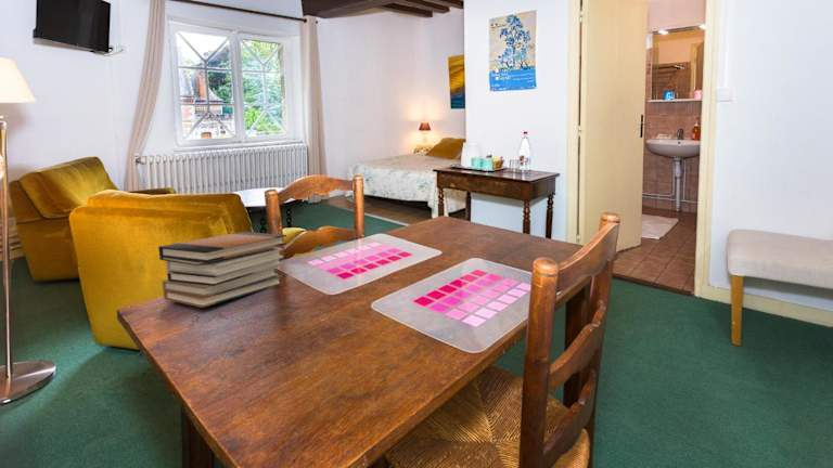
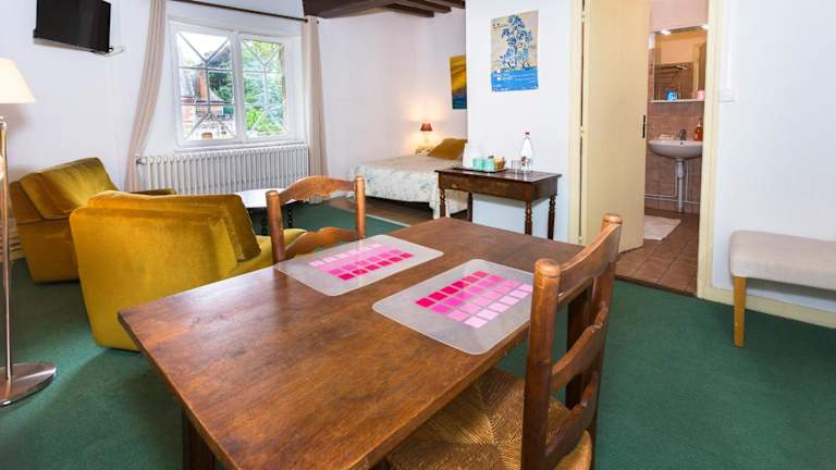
- book stack [157,231,287,309]
